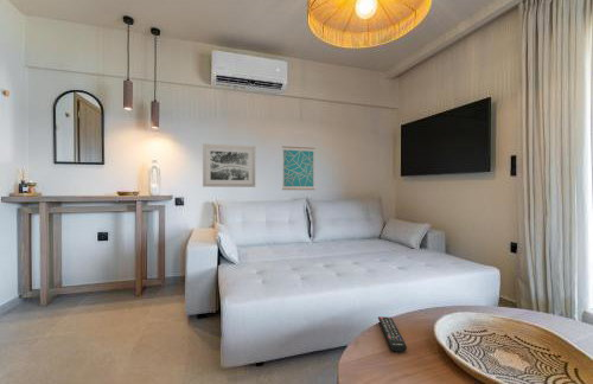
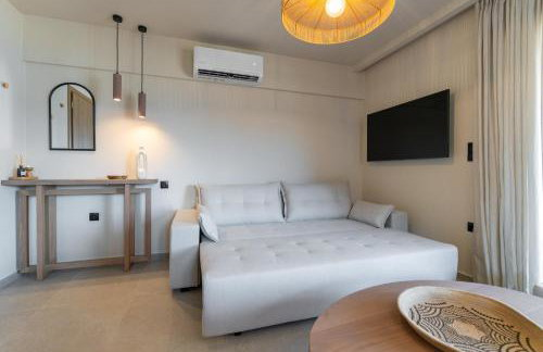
- wall art [281,145,315,191]
- remote control [377,315,408,353]
- wall art [202,142,256,188]
